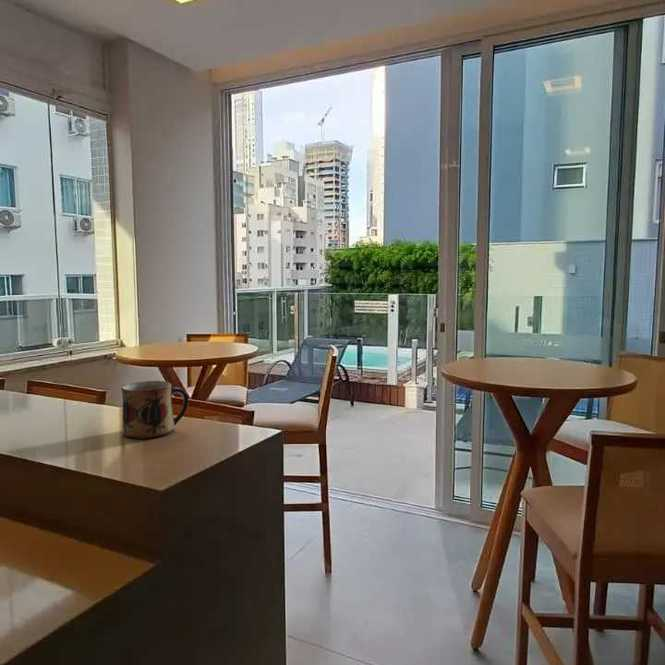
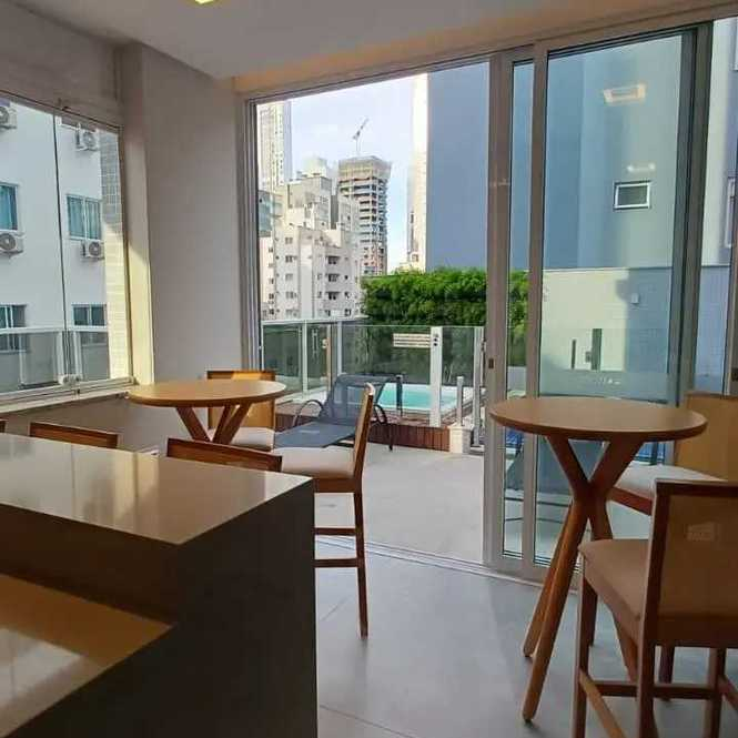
- mug [120,380,190,440]
